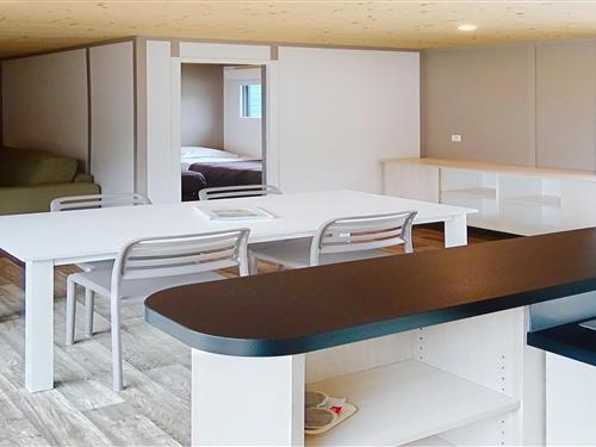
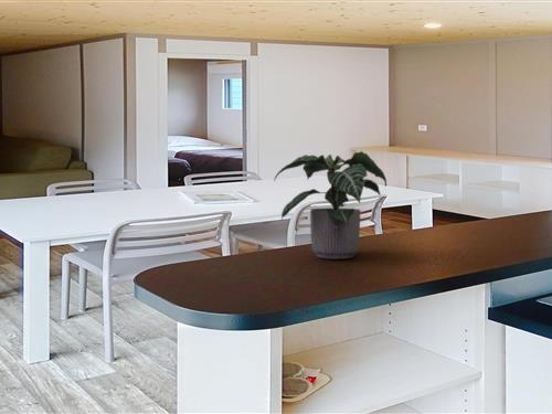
+ potted plant [273,150,388,259]
